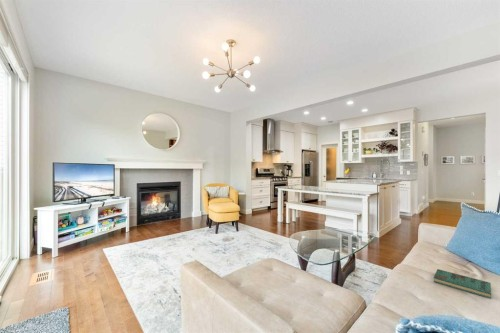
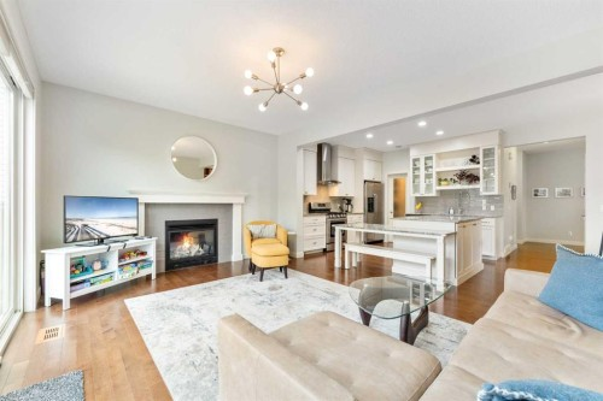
- book [433,268,492,299]
